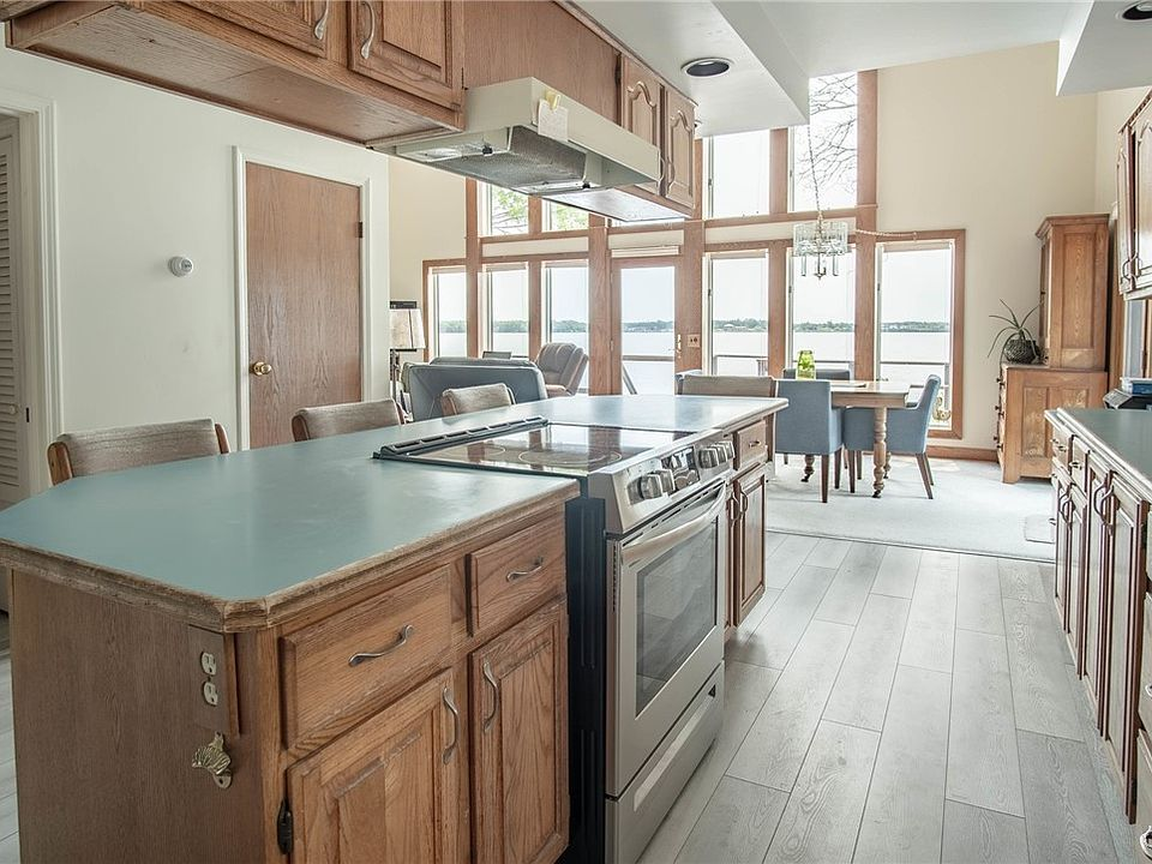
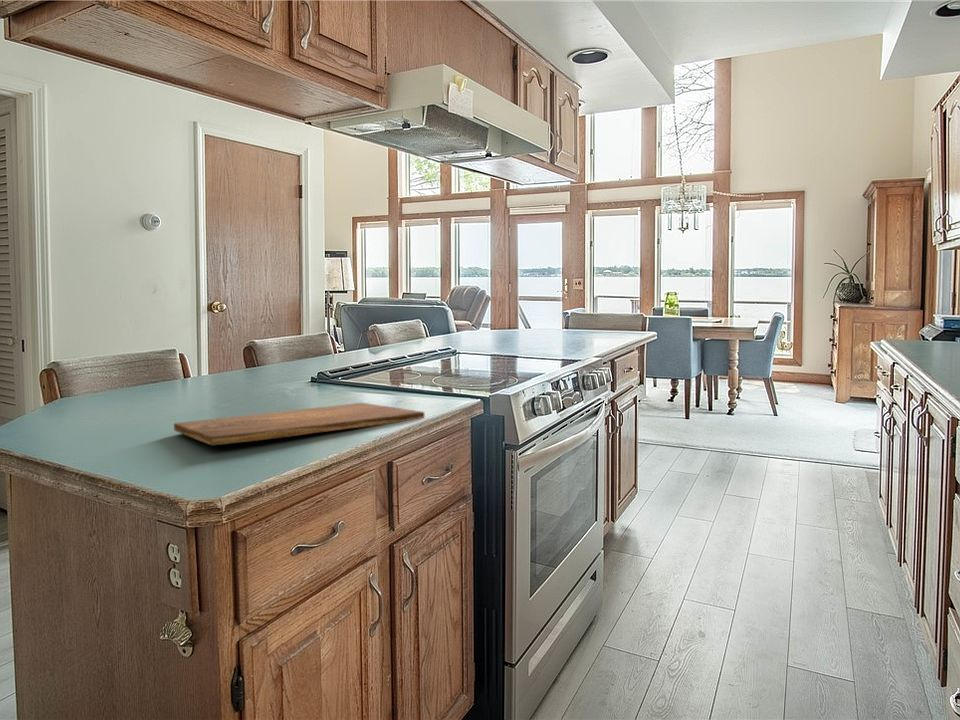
+ cutting board [173,402,425,446]
